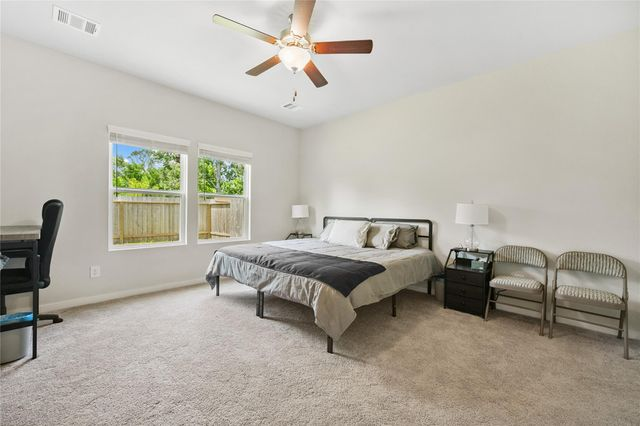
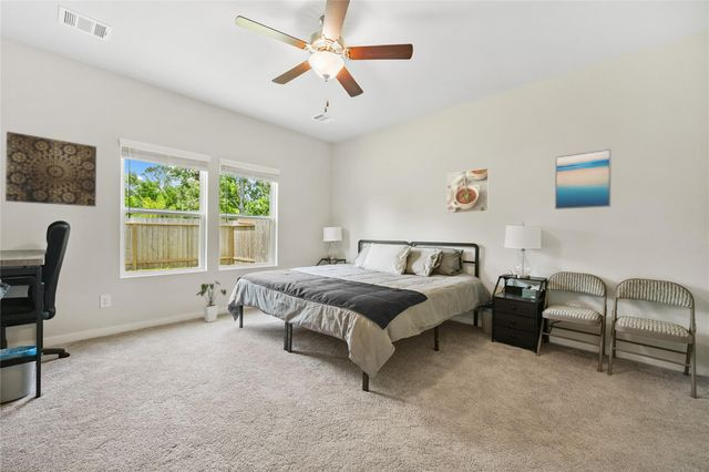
+ wall art [4,131,97,207]
+ wall art [554,147,613,211]
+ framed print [446,167,490,215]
+ house plant [196,279,227,324]
